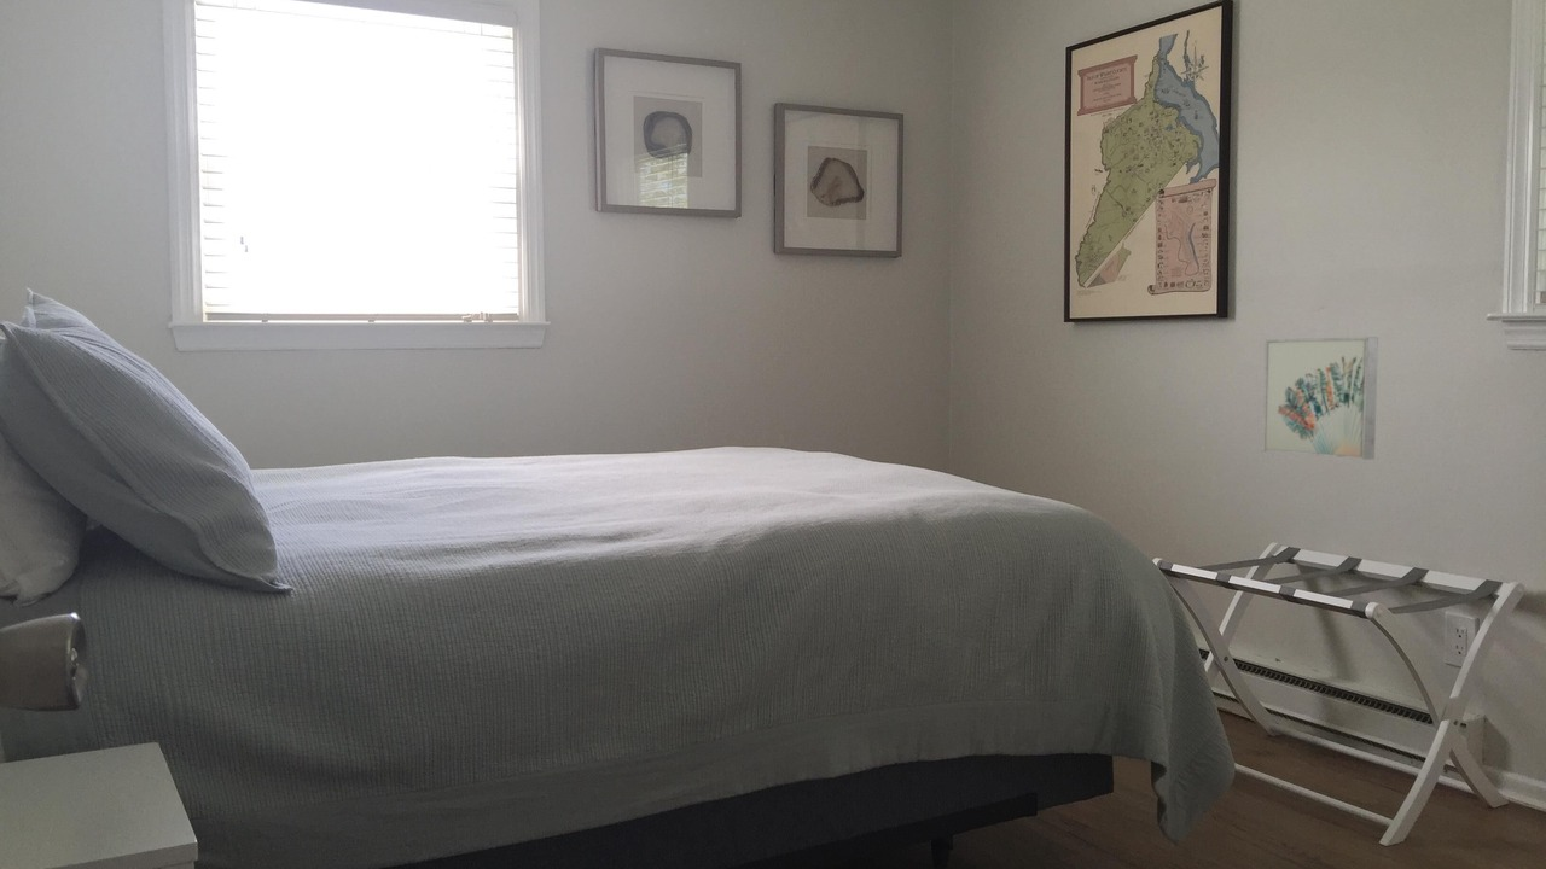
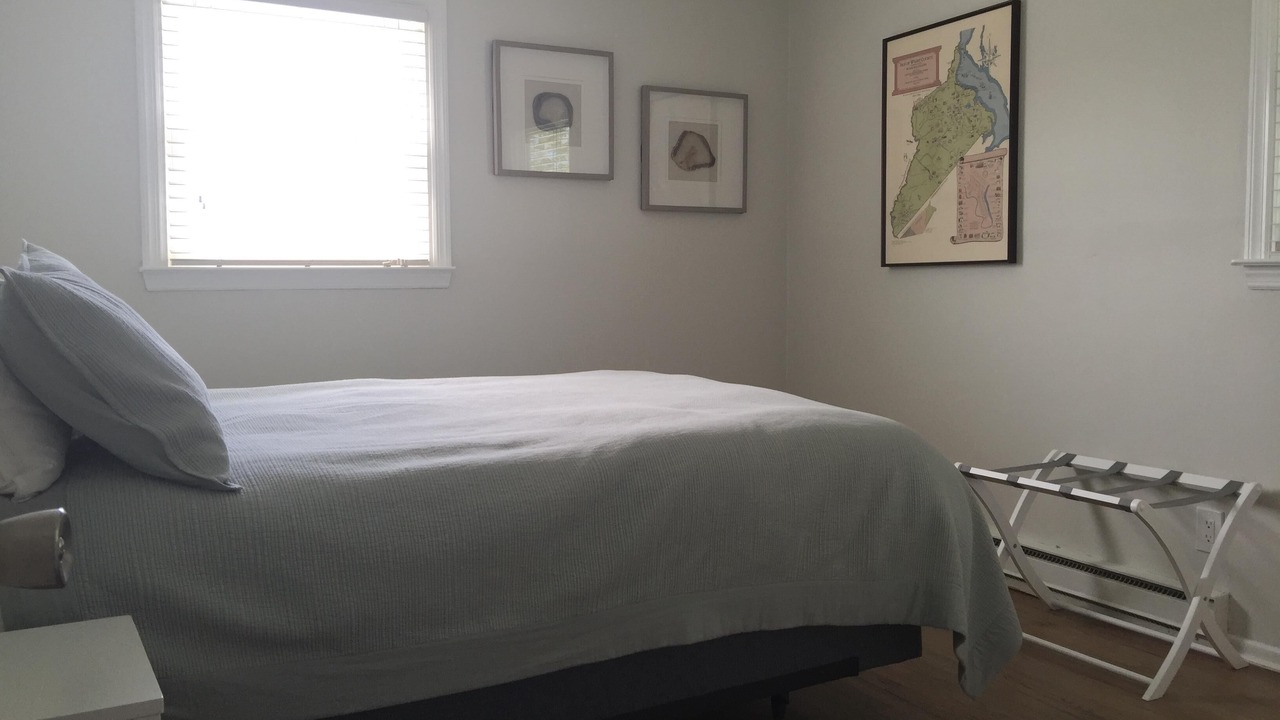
- wall art [1261,336,1379,461]
